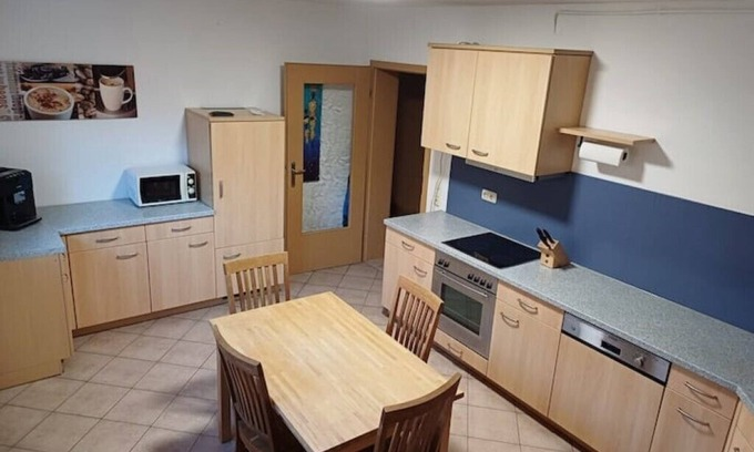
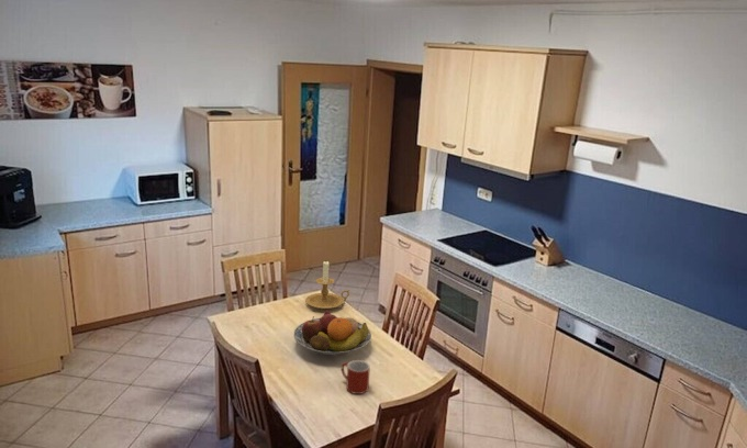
+ candle holder [304,259,352,310]
+ mug [341,359,371,395]
+ fruit bowl [293,310,372,356]
